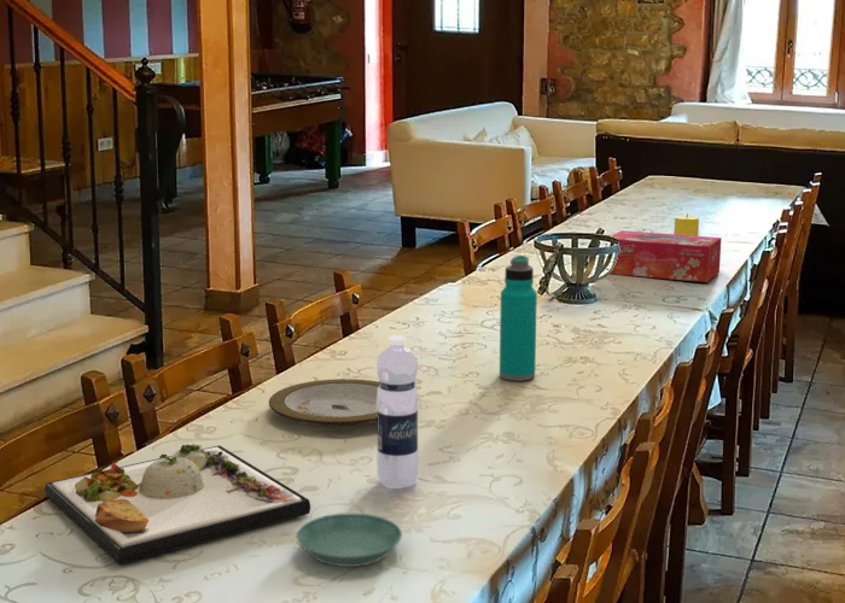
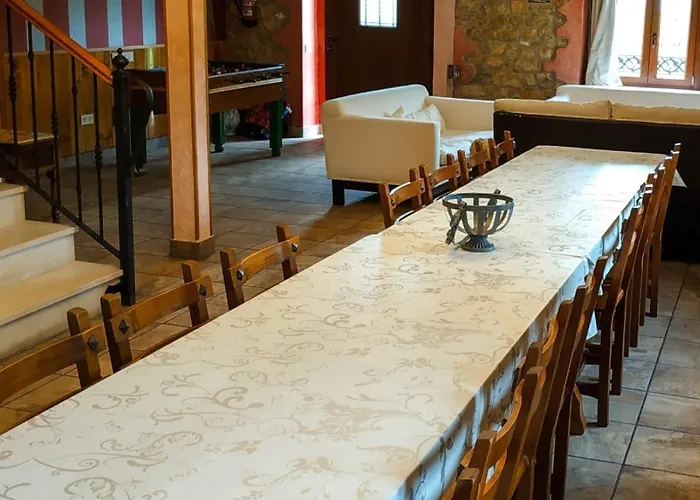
- tissue box [605,229,723,283]
- water bottle [375,334,419,490]
- dinner plate [43,443,311,566]
- candle [672,212,700,236]
- plate [268,377,380,427]
- saucer [295,511,403,568]
- water bottle [499,254,538,382]
